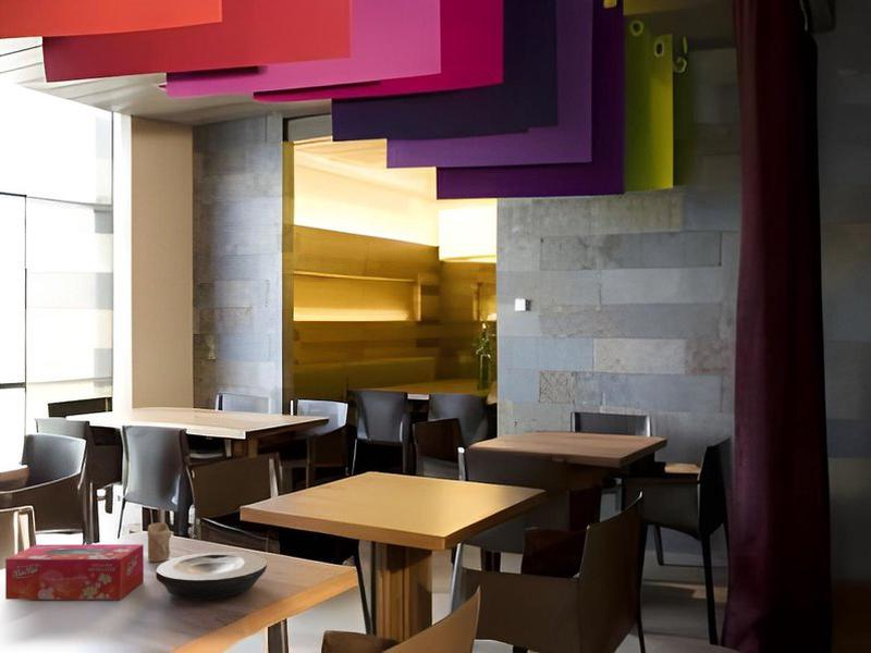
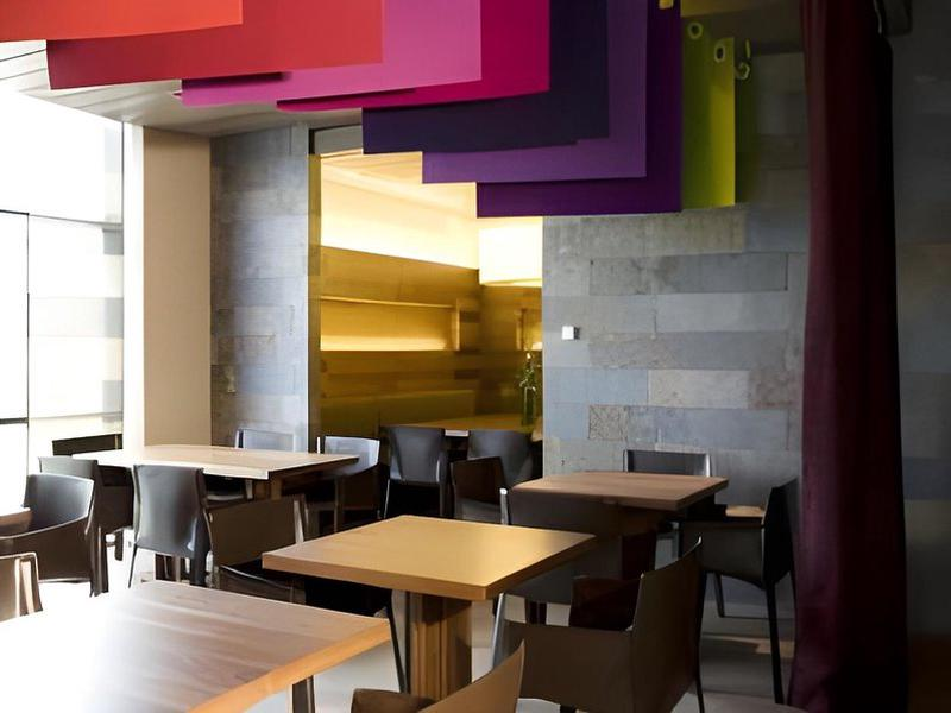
- tissue box [4,543,145,601]
- plate [155,551,268,602]
- candle [146,521,172,563]
